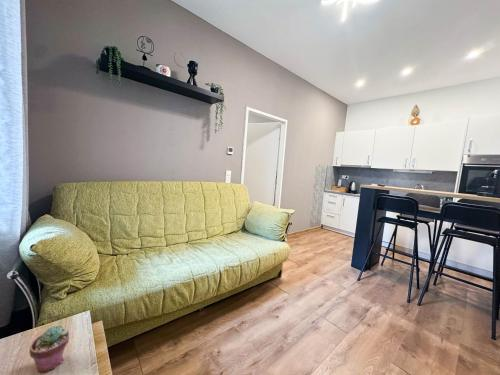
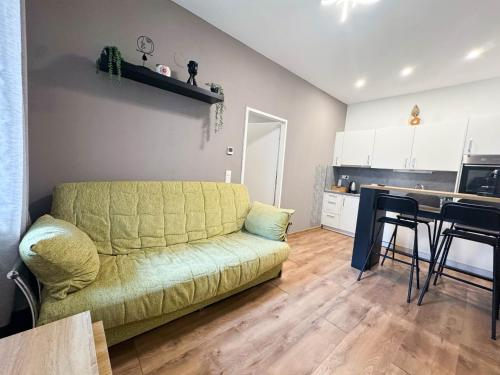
- potted succulent [28,324,70,373]
